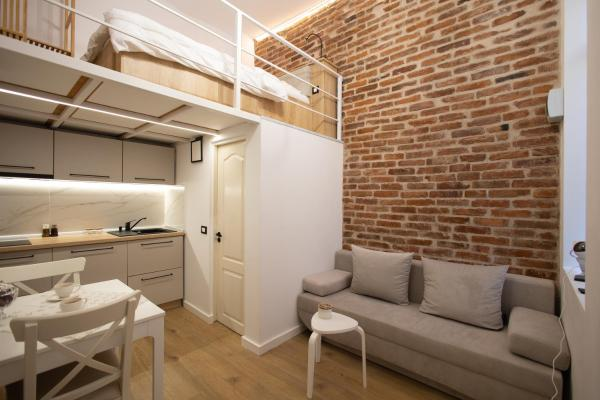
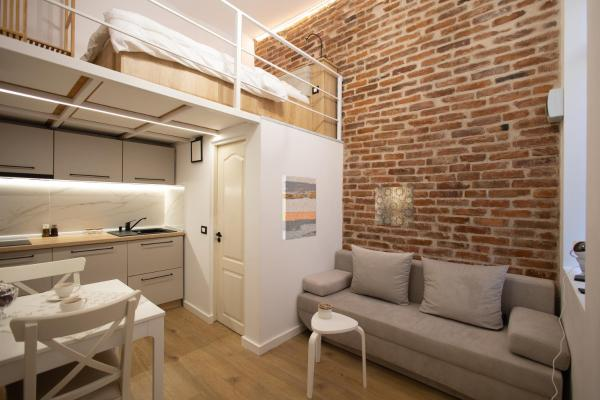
+ wall art [374,185,415,228]
+ wall art [282,175,317,241]
